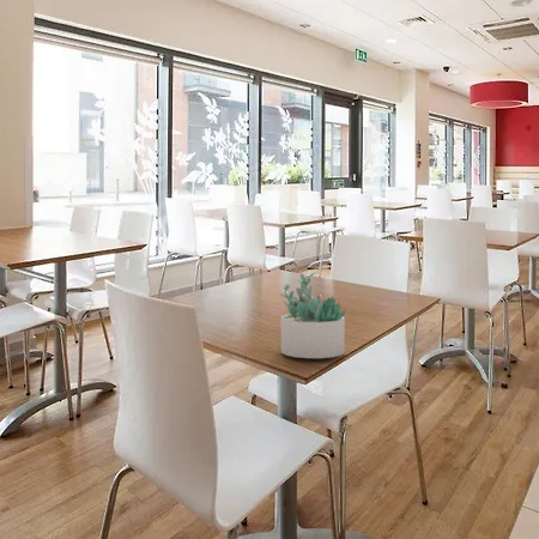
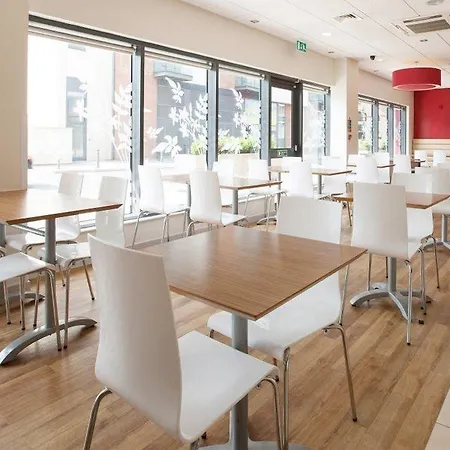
- succulent plant [279,271,346,359]
